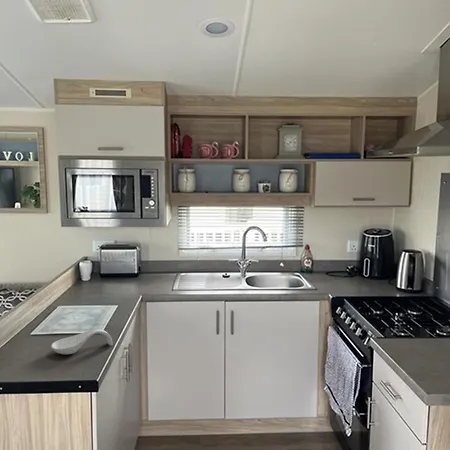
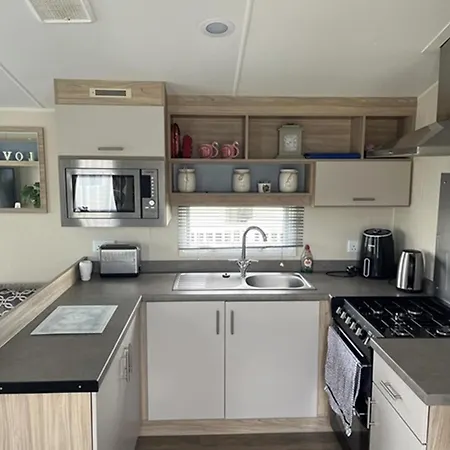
- spoon rest [50,328,114,355]
